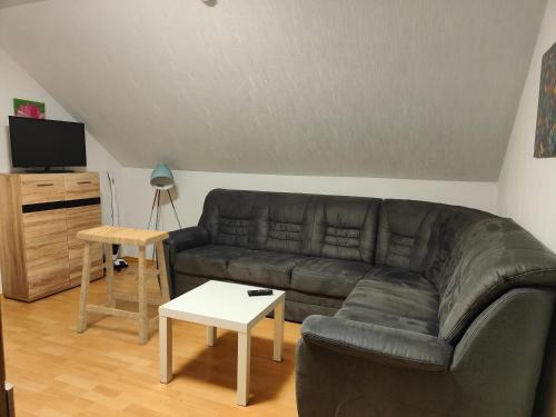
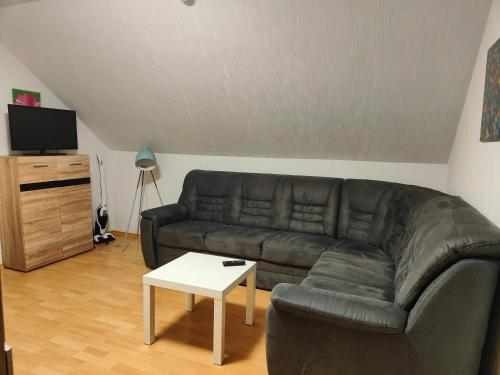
- stool [75,225,175,346]
